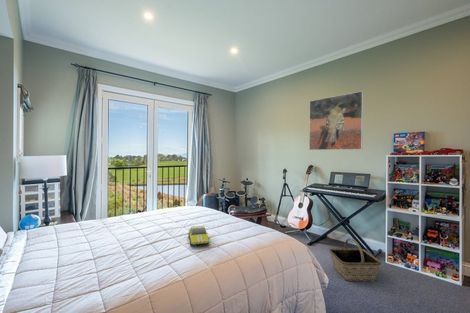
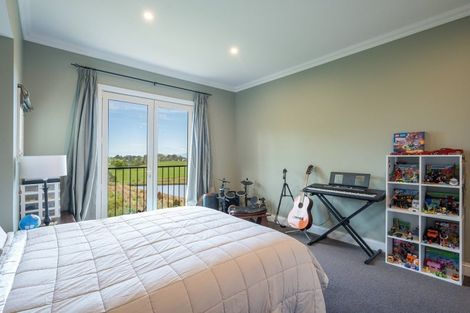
- toy car [187,225,210,246]
- basket [328,238,382,282]
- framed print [308,90,364,151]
